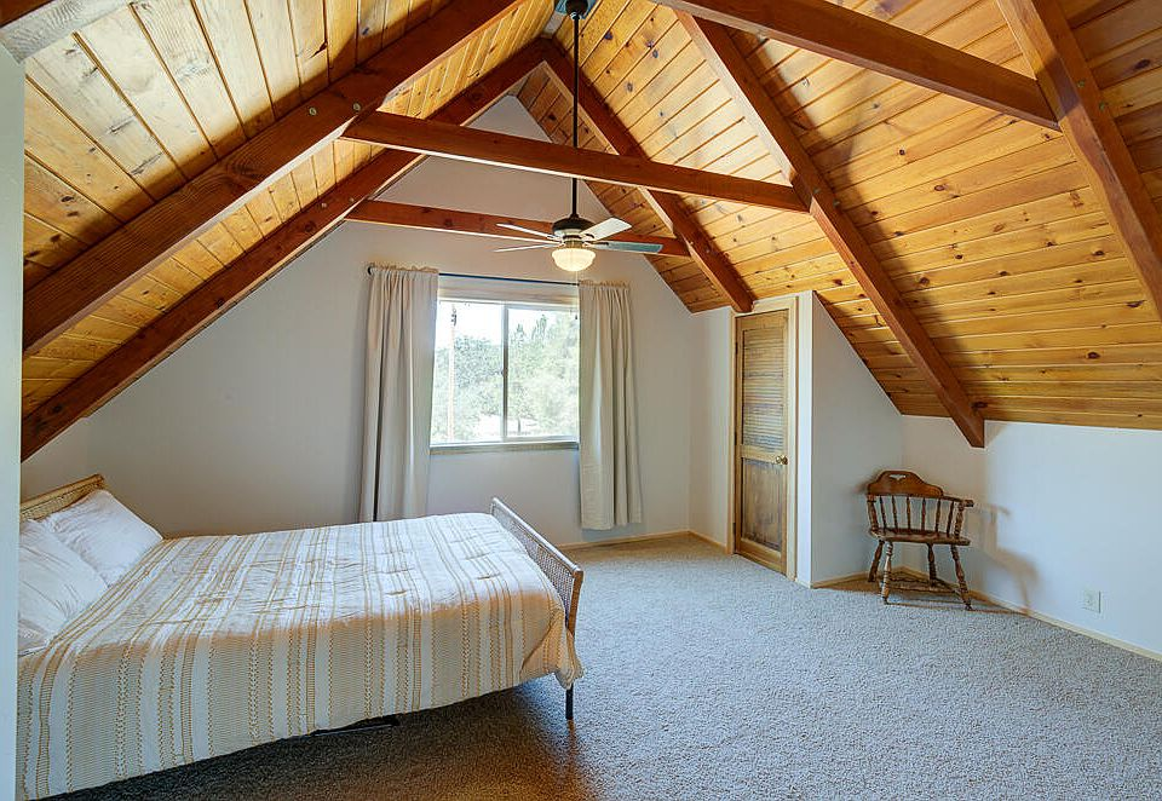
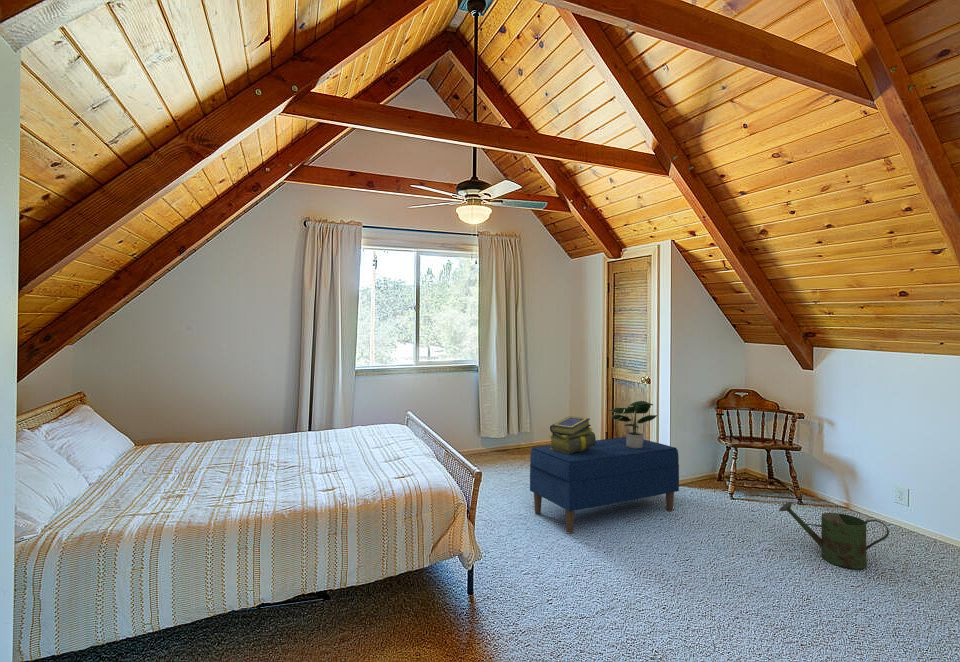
+ bench [529,436,680,534]
+ watering can [778,500,890,570]
+ potted plant [608,400,658,449]
+ stack of books [548,415,597,455]
